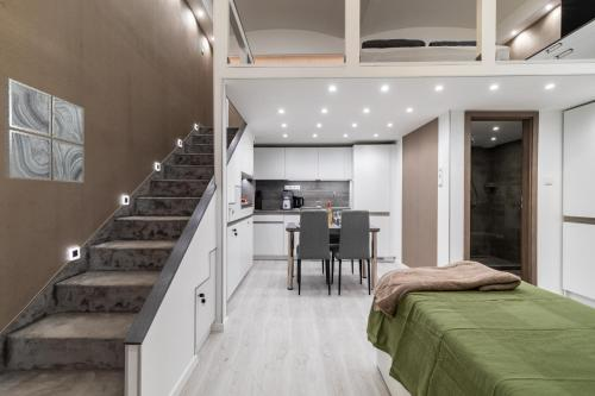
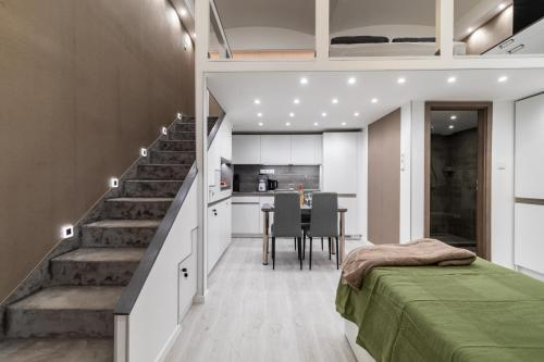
- wall art [4,77,84,183]
